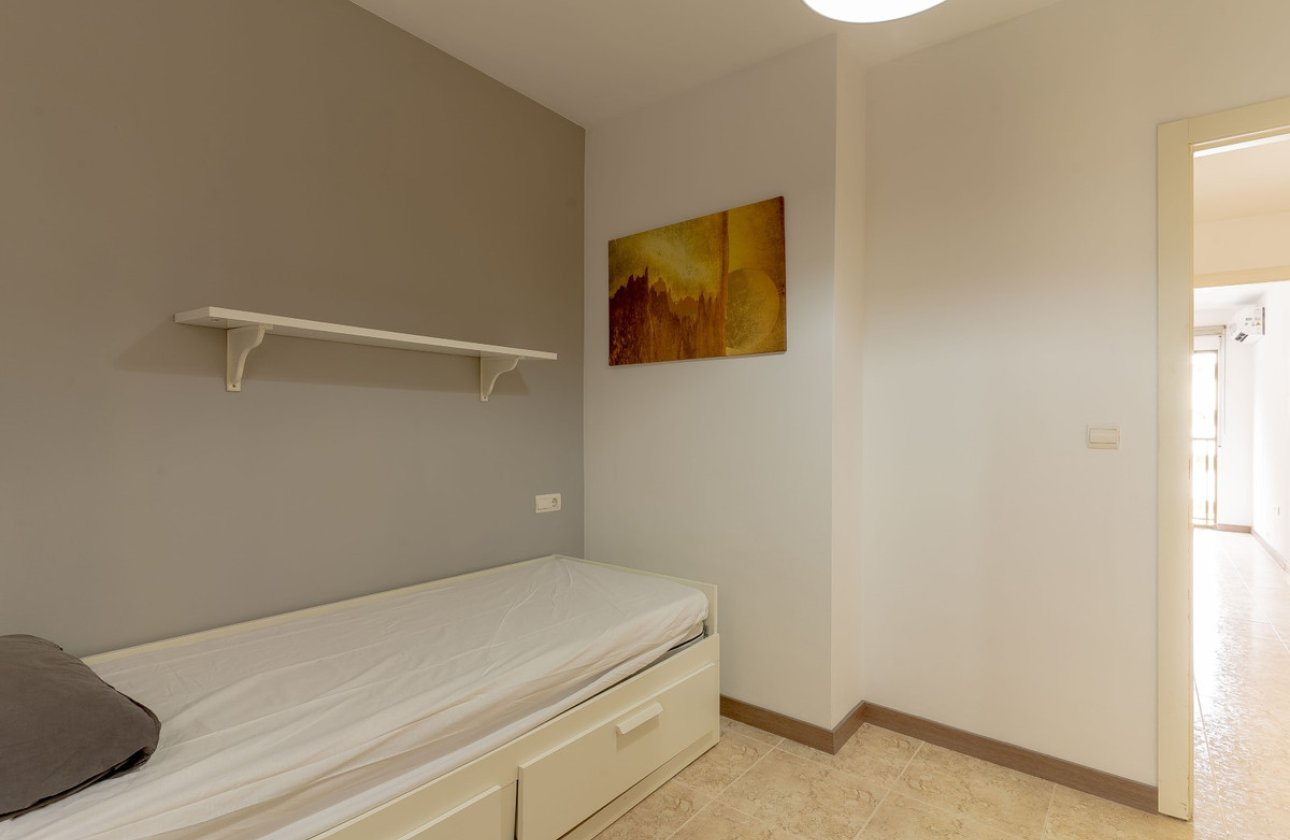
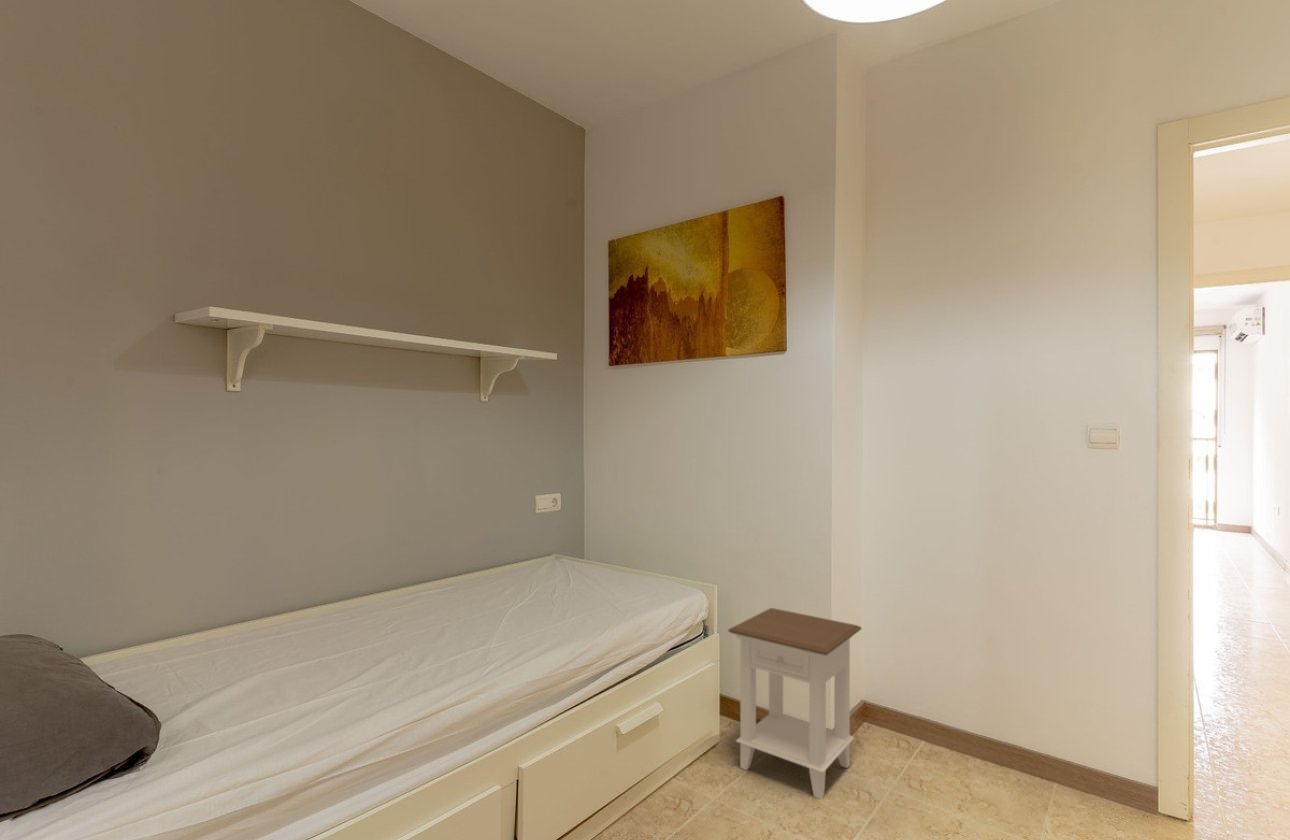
+ nightstand [727,607,863,800]
